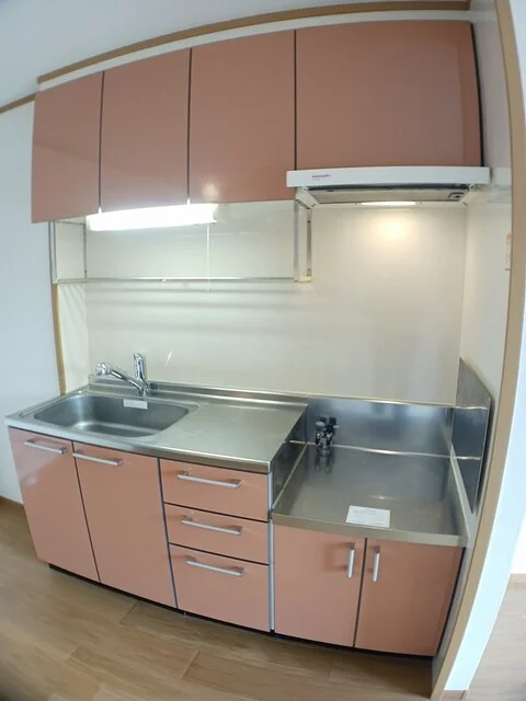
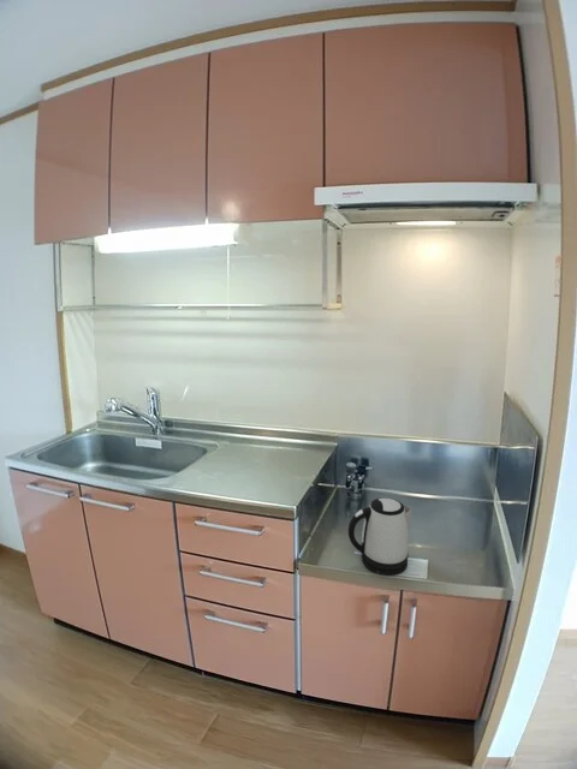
+ kettle [347,496,414,577]
